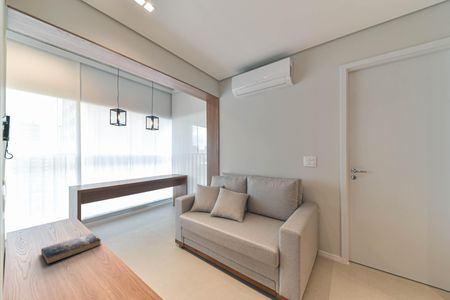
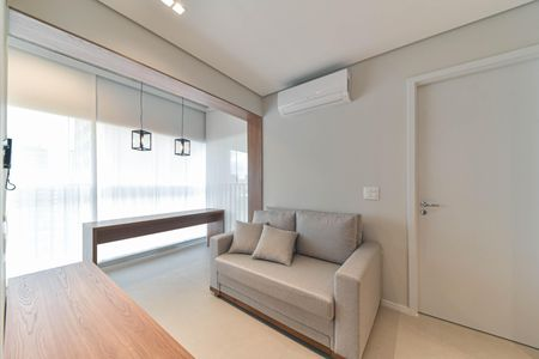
- book [40,232,102,265]
